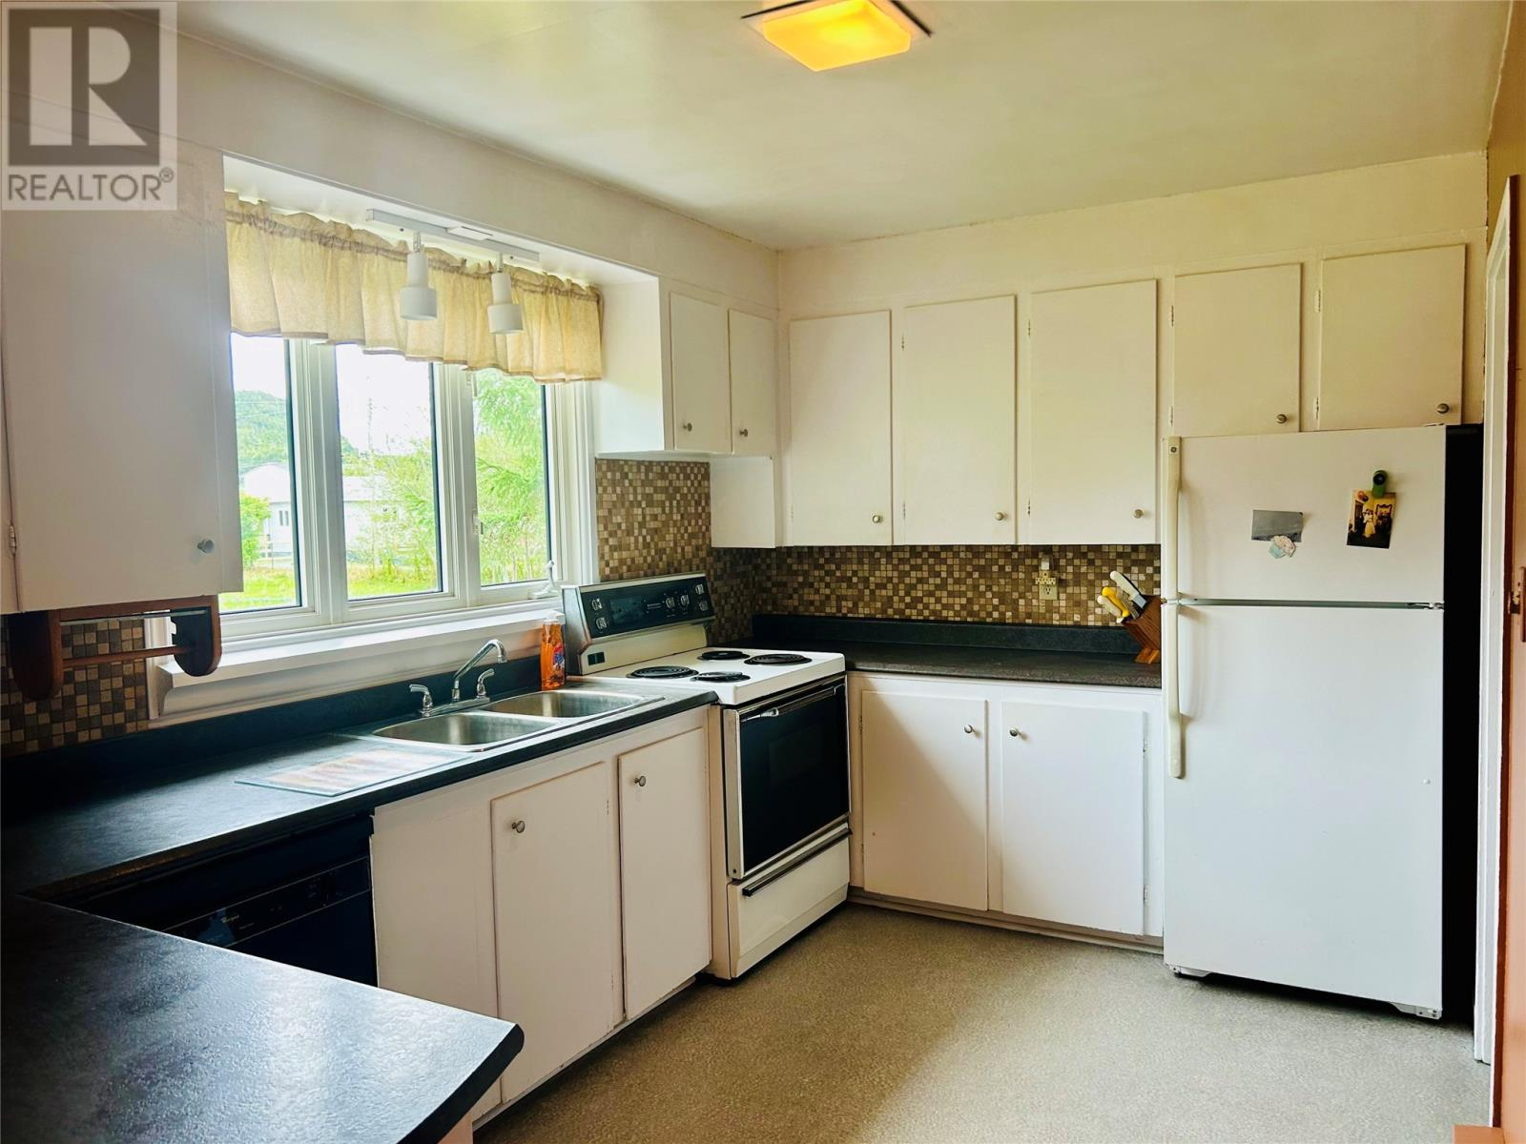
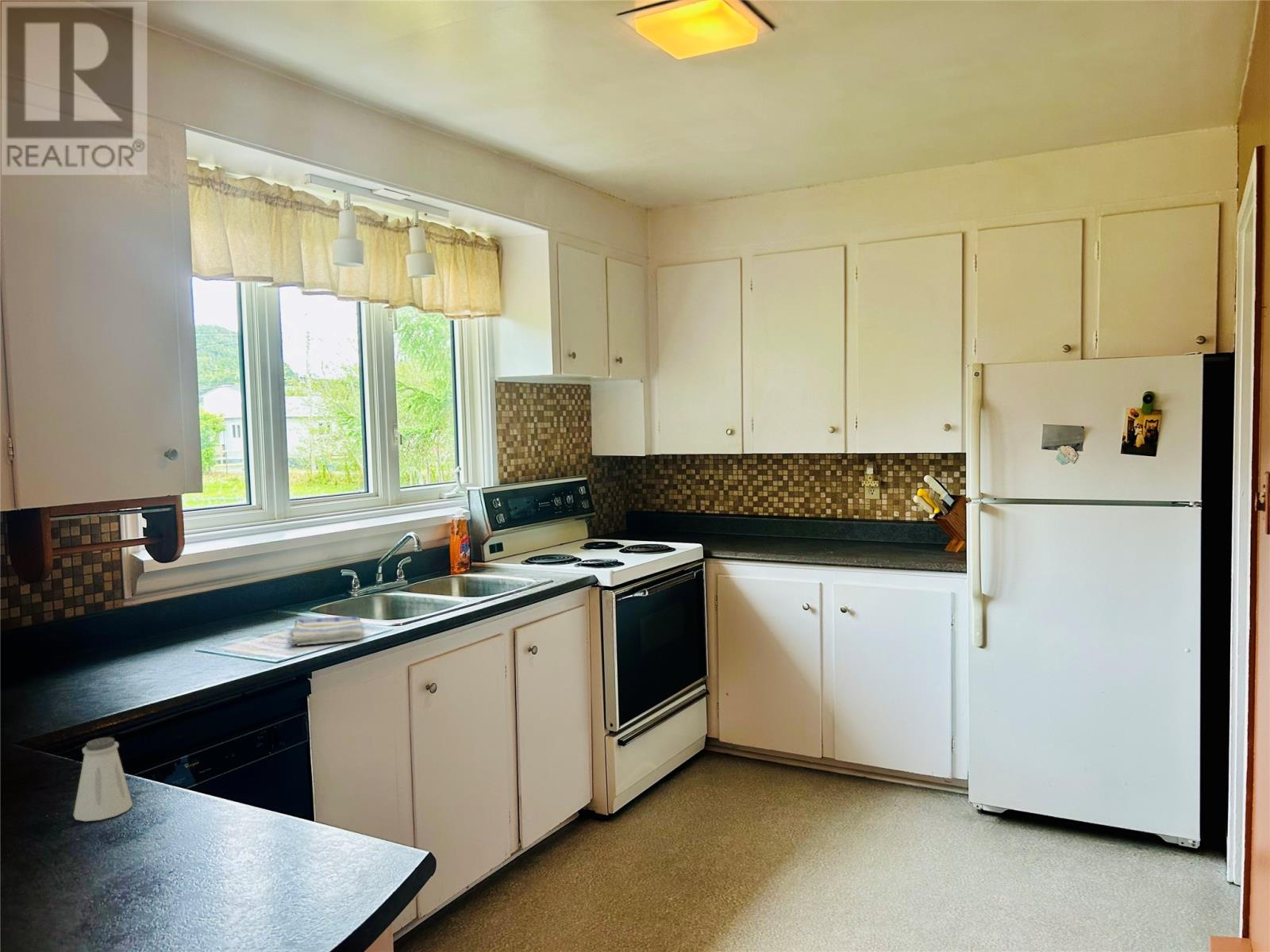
+ saltshaker [72,736,133,822]
+ dish towel [287,616,364,647]
